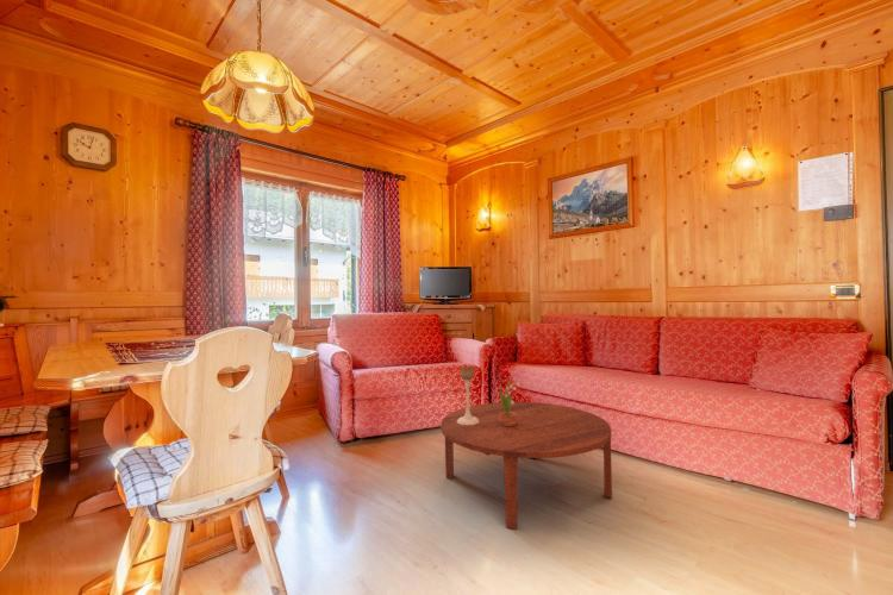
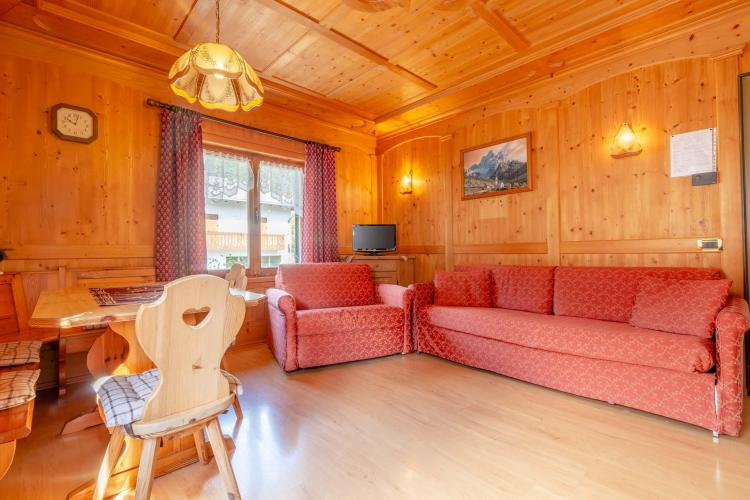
- candle holder [457,365,480,425]
- potted flower [498,377,522,426]
- coffee table [439,401,613,531]
